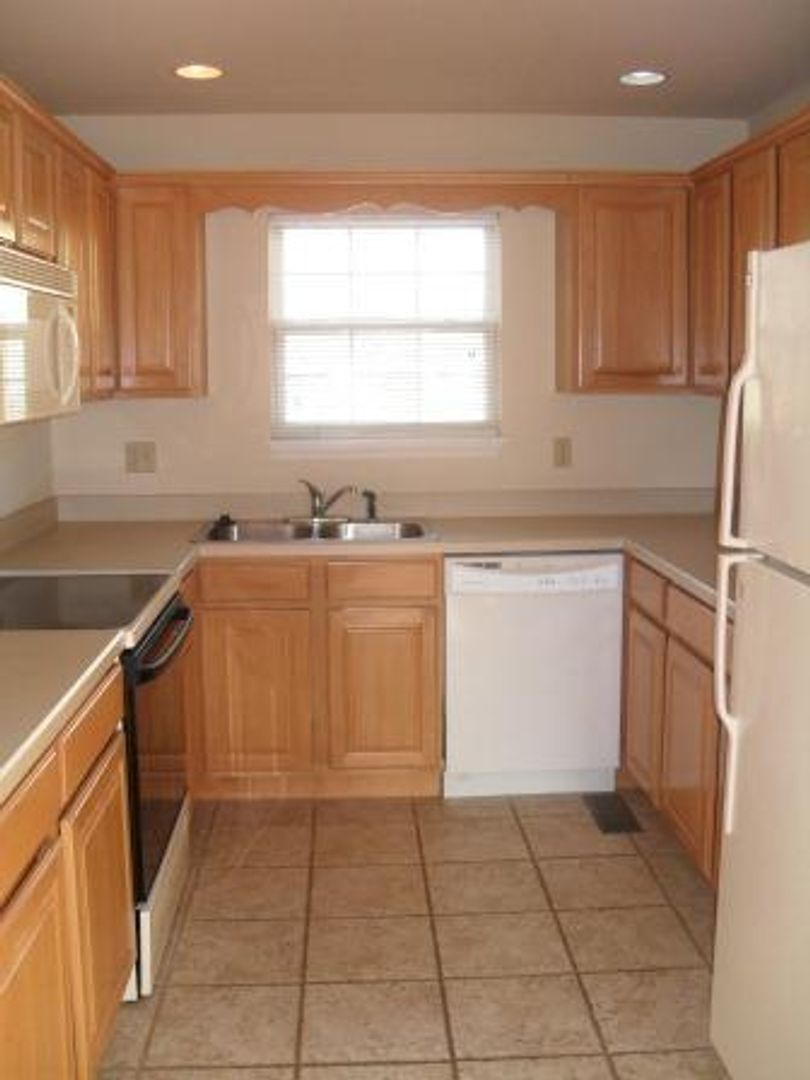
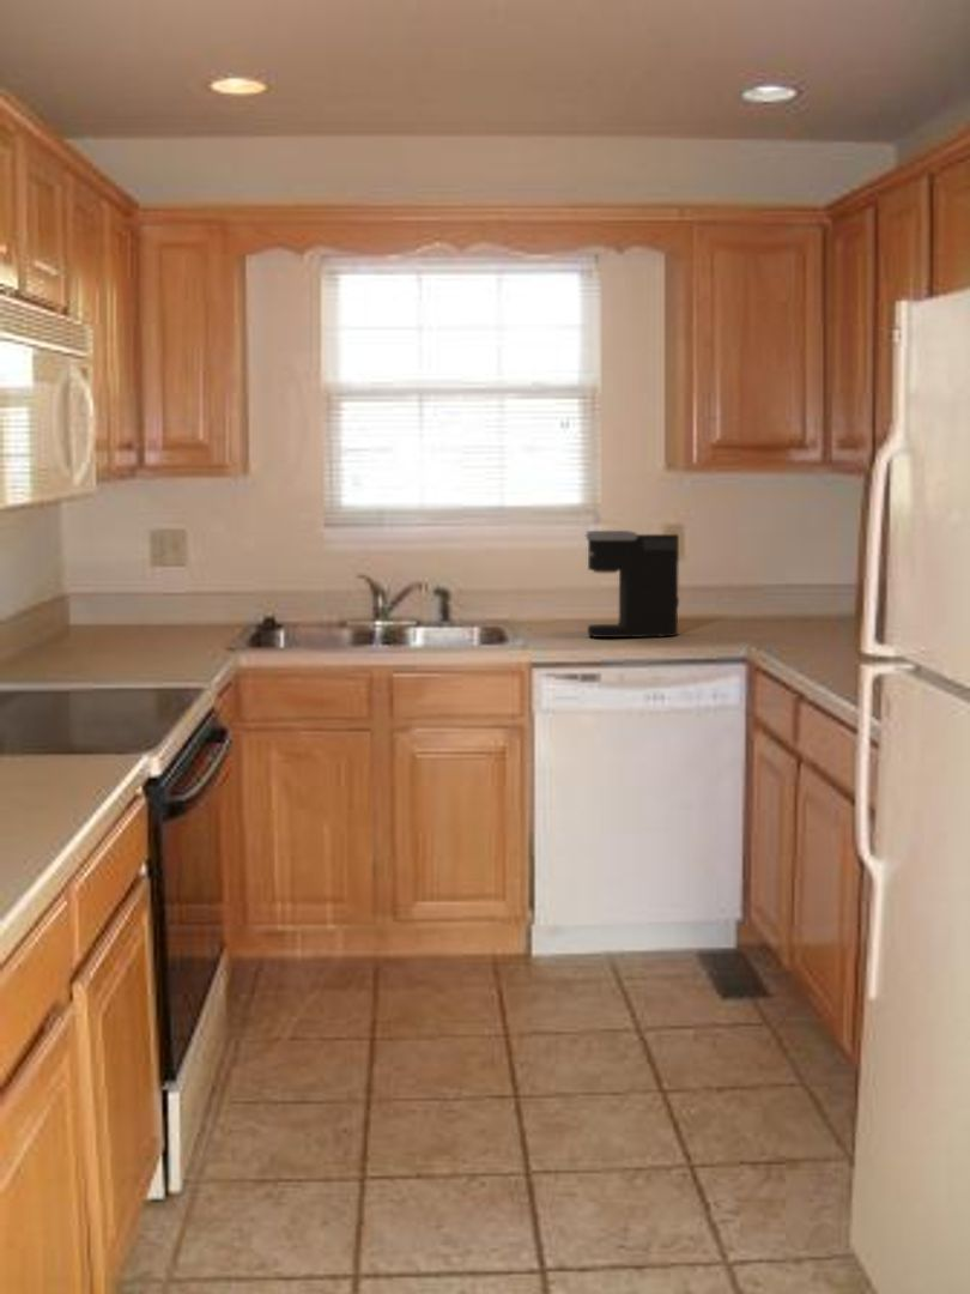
+ coffee maker [584,530,680,639]
